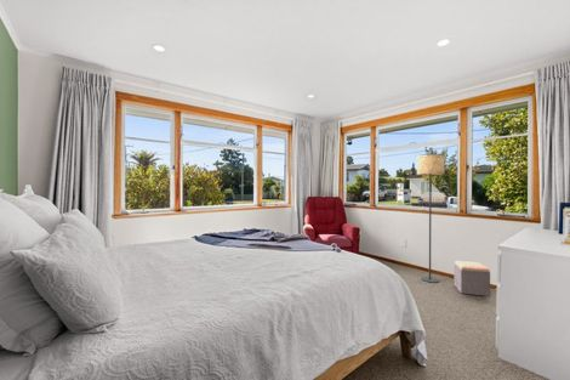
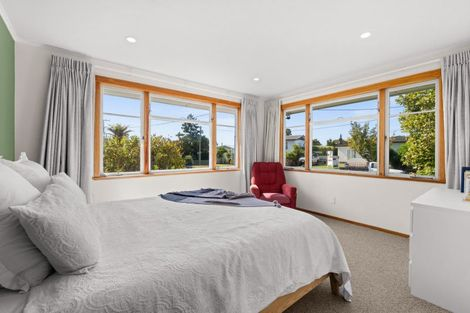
- footstool [454,260,491,297]
- floor lamp [416,153,445,284]
